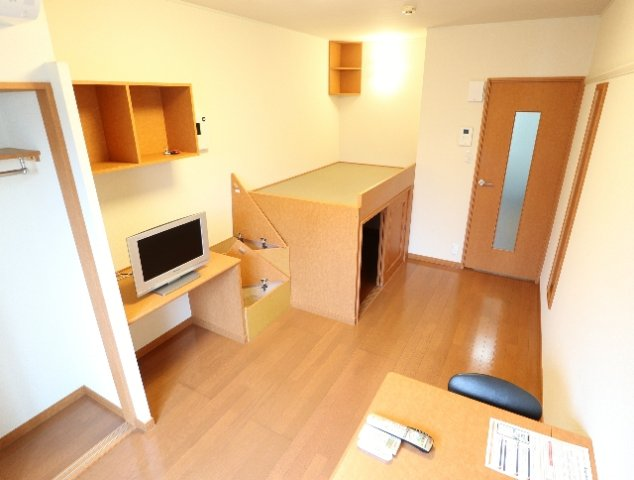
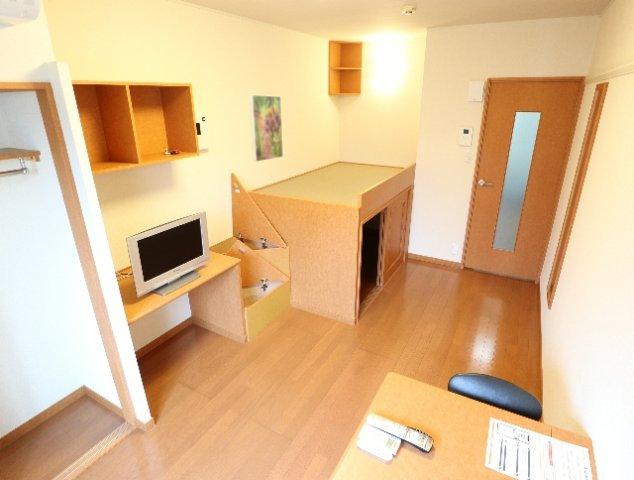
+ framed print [248,94,284,163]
